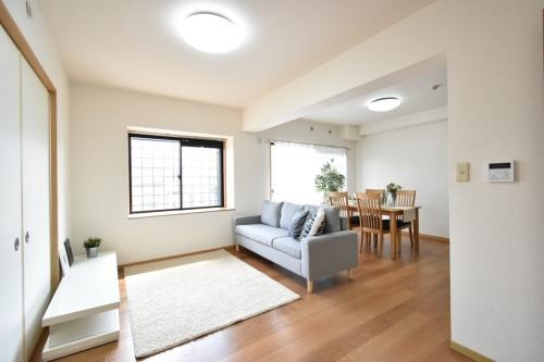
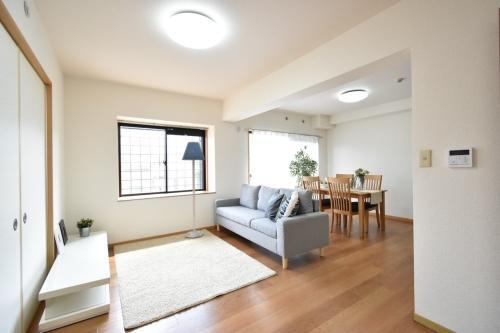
+ floor lamp [181,141,206,239]
